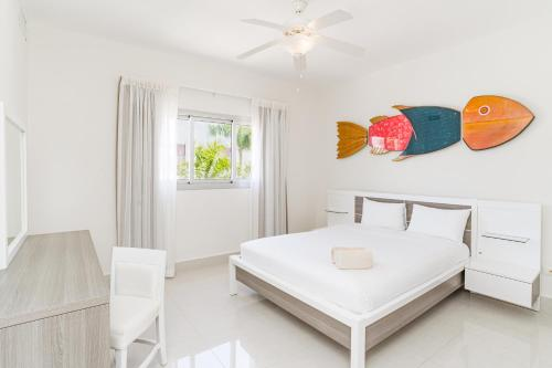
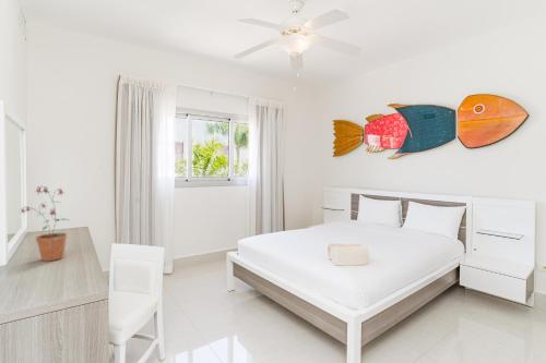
+ potted plant [19,185,71,262]
